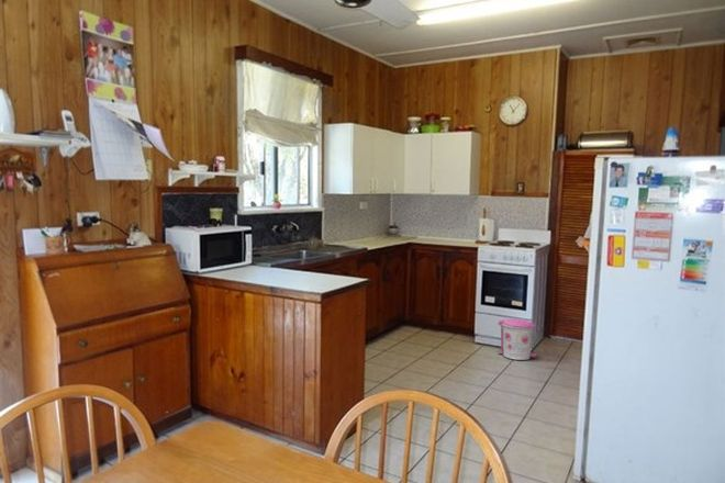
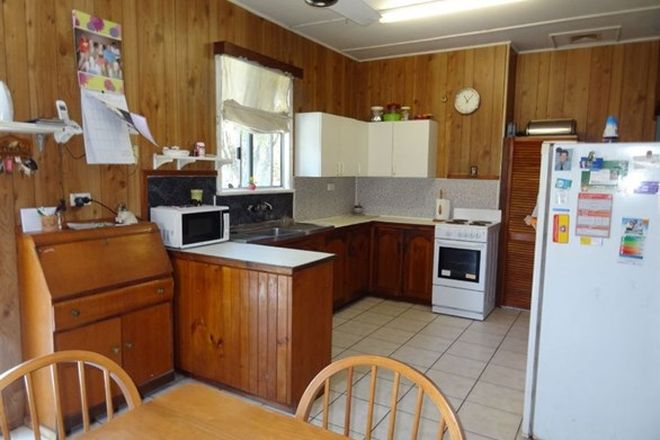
- trash can [497,317,537,361]
